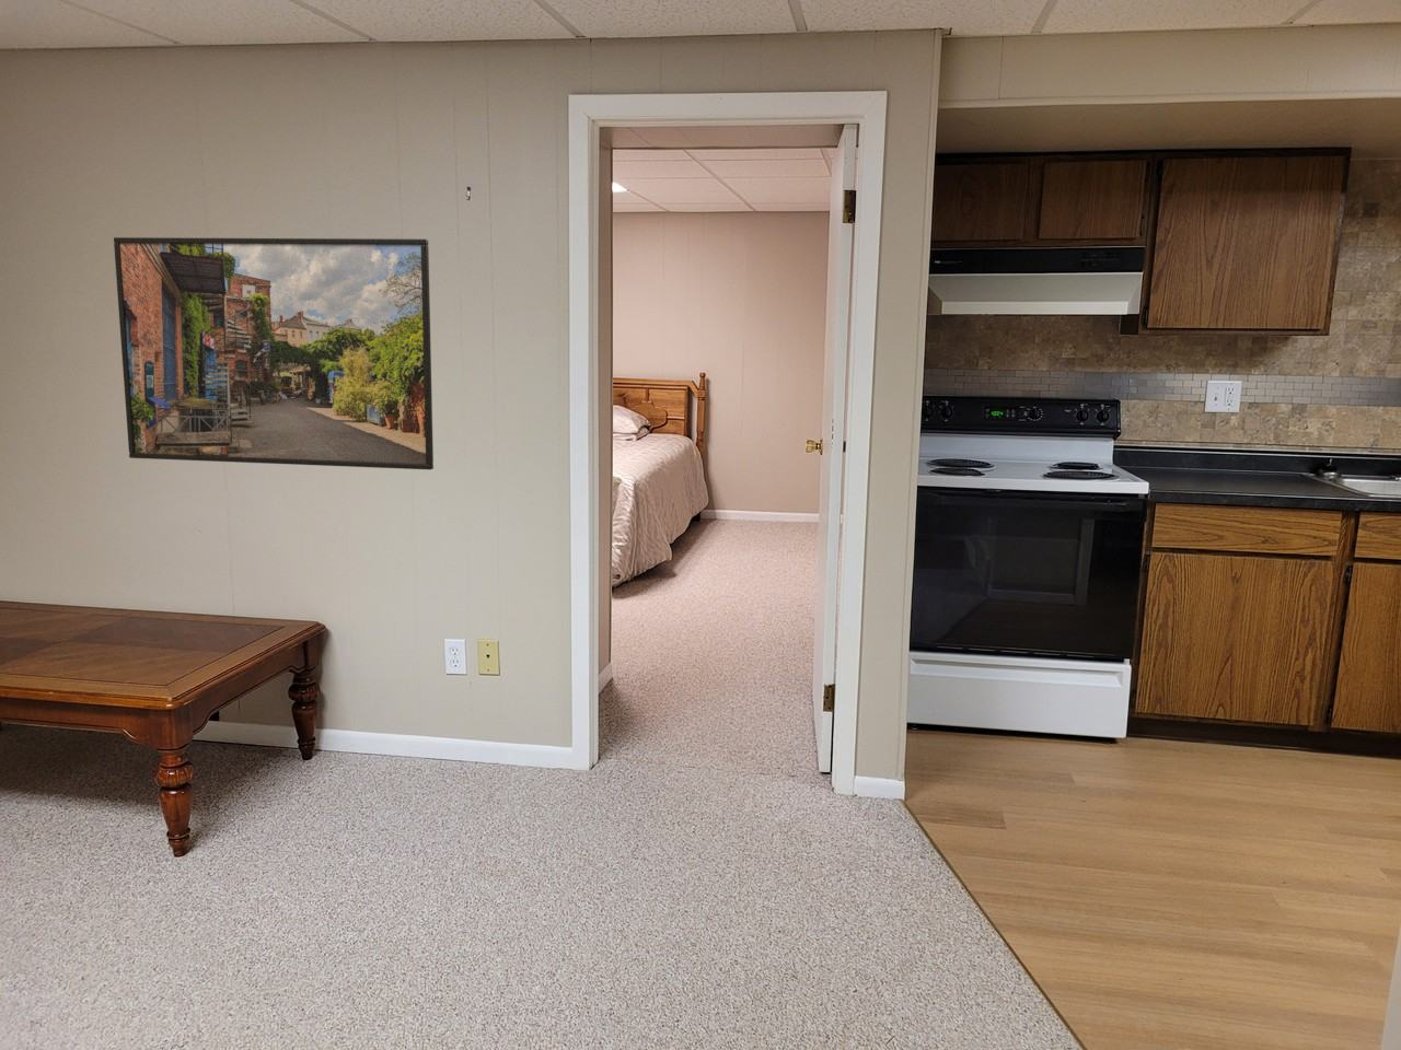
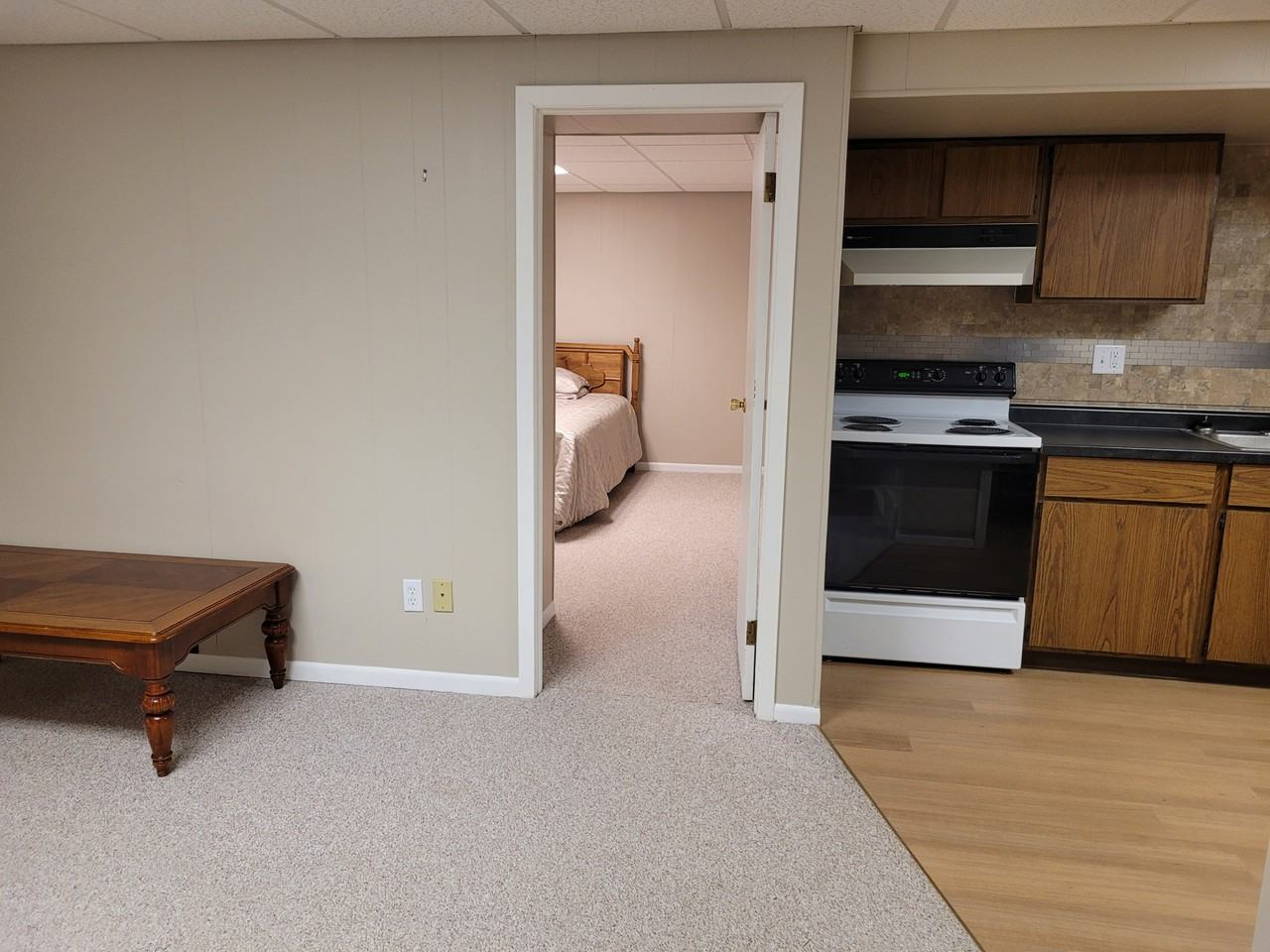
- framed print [113,236,435,470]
